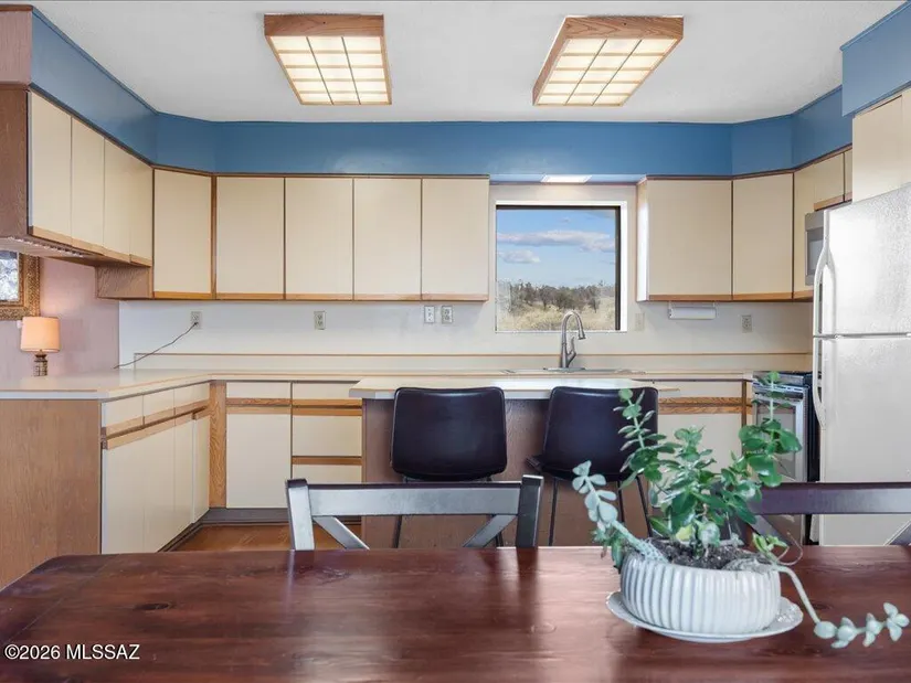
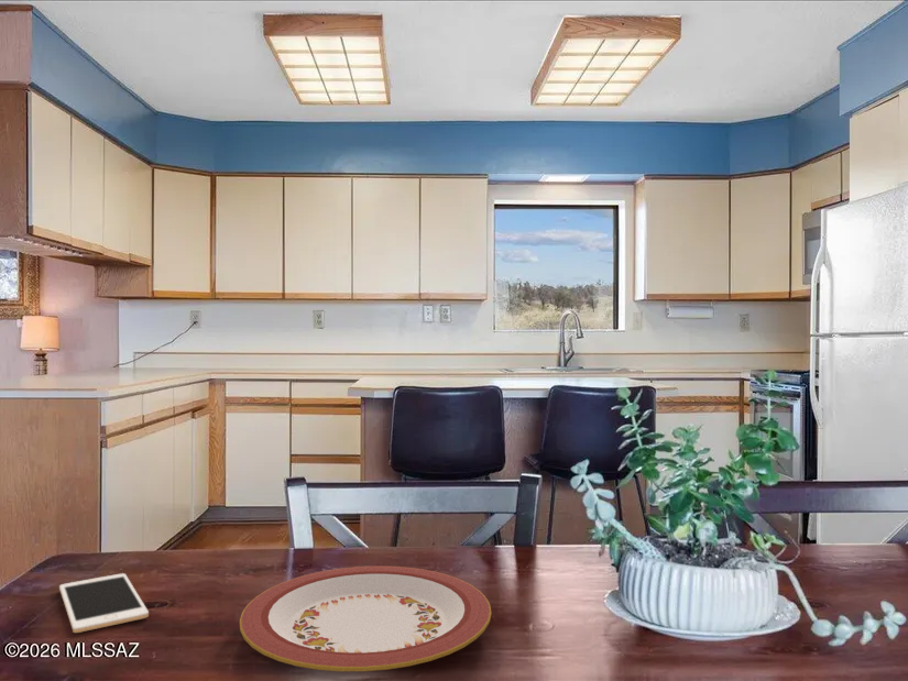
+ cell phone [58,572,150,634]
+ plate [239,565,492,672]
